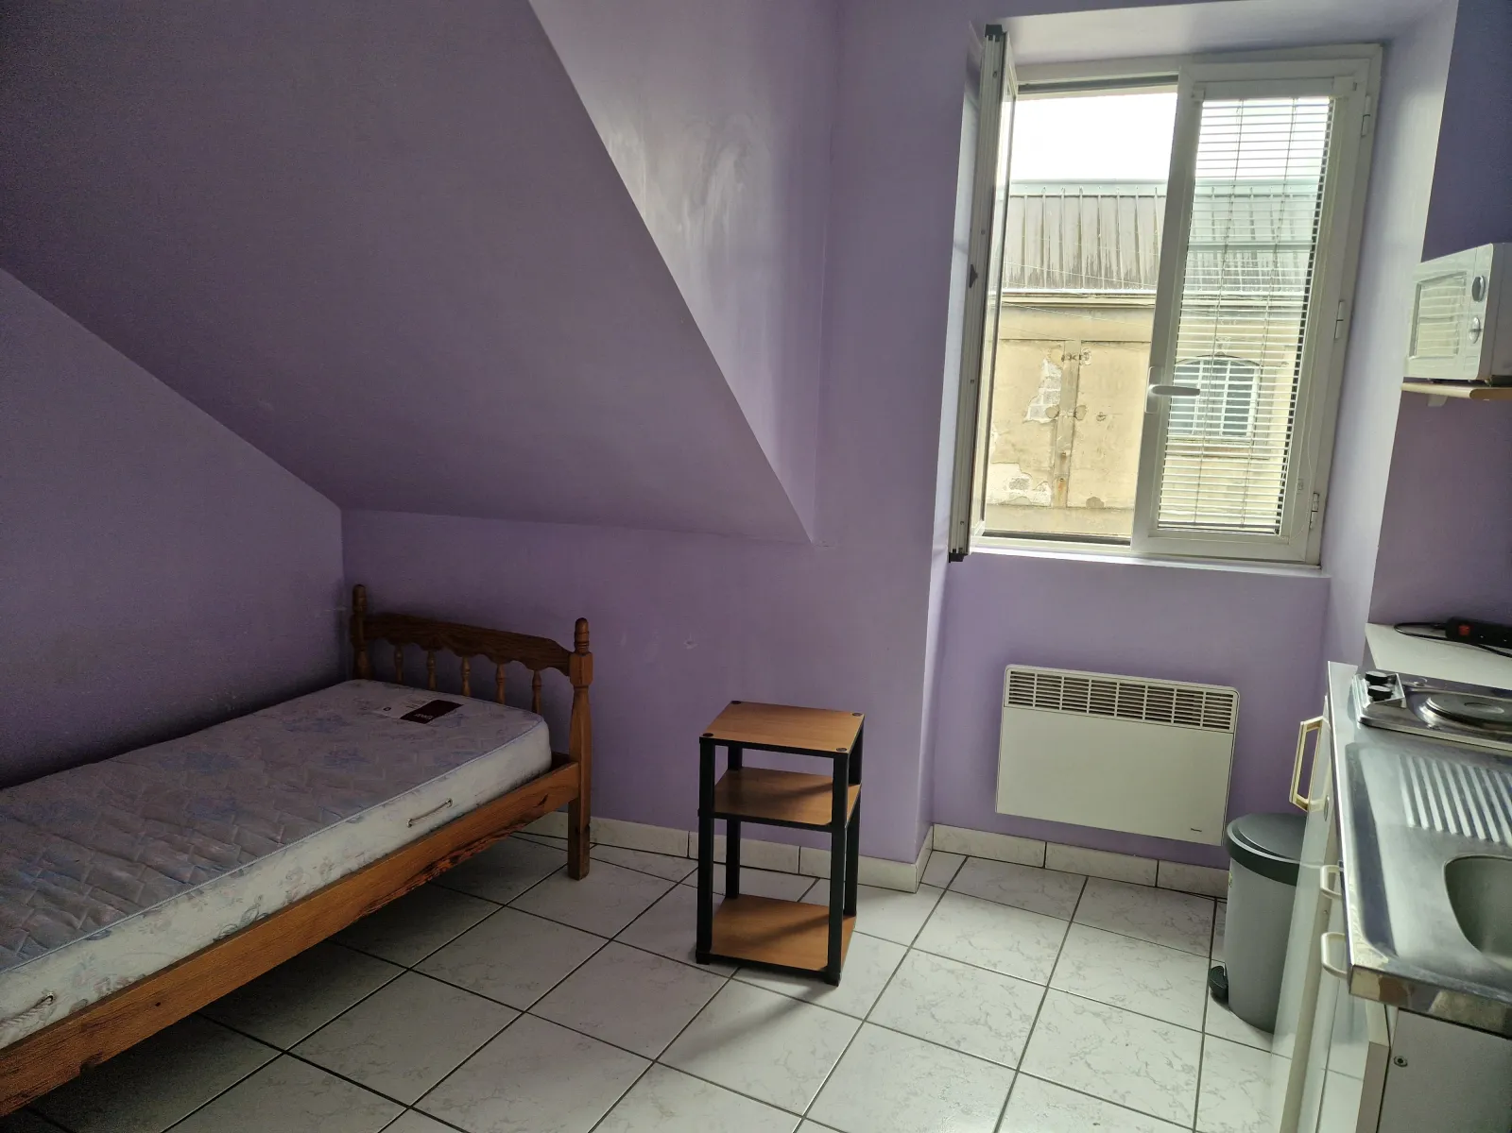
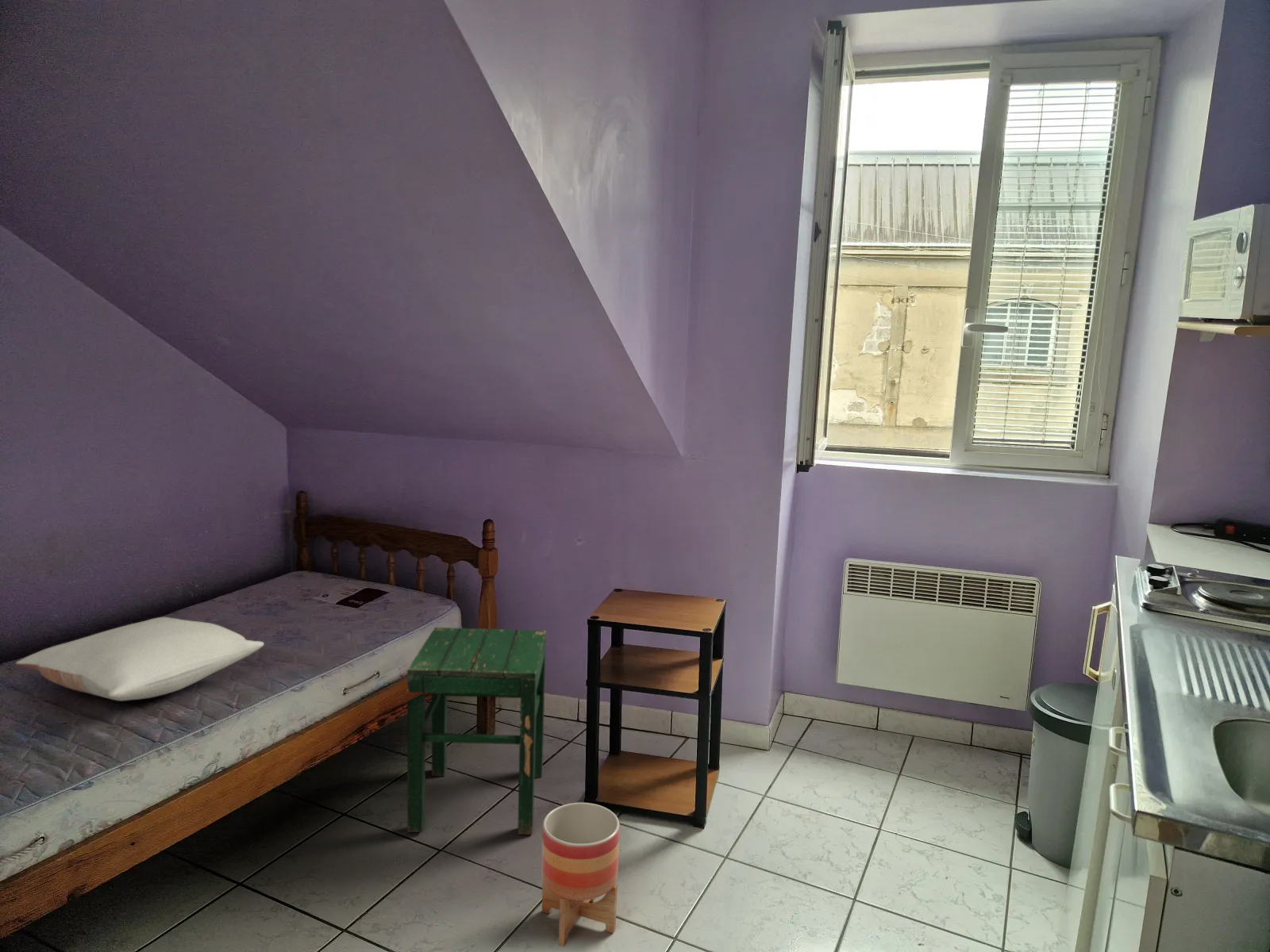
+ pillow [14,616,265,701]
+ stool [406,627,547,835]
+ planter [541,802,621,947]
